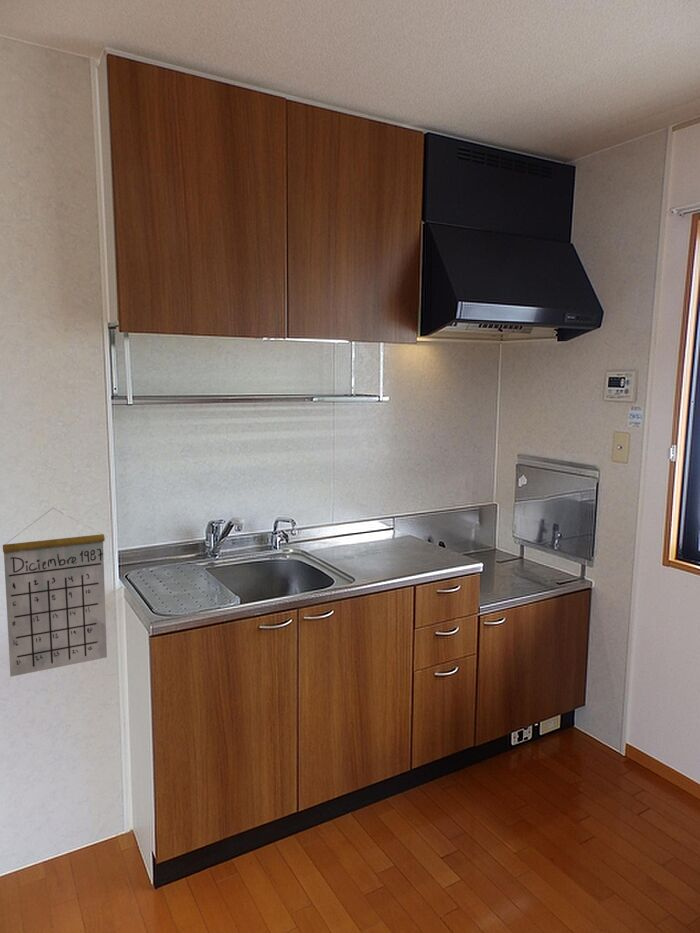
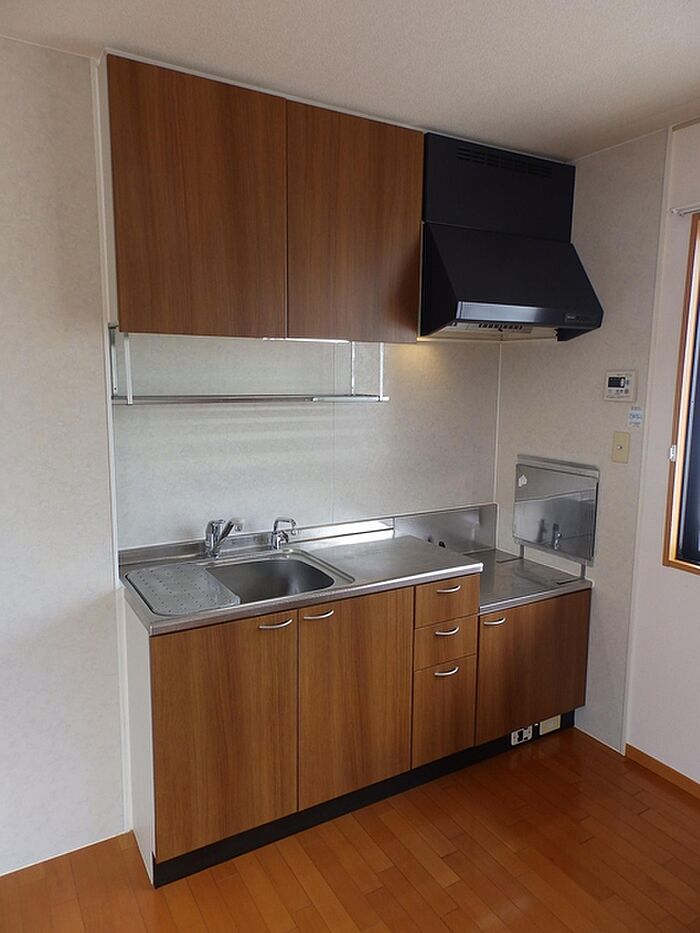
- calendar [2,507,108,678]
